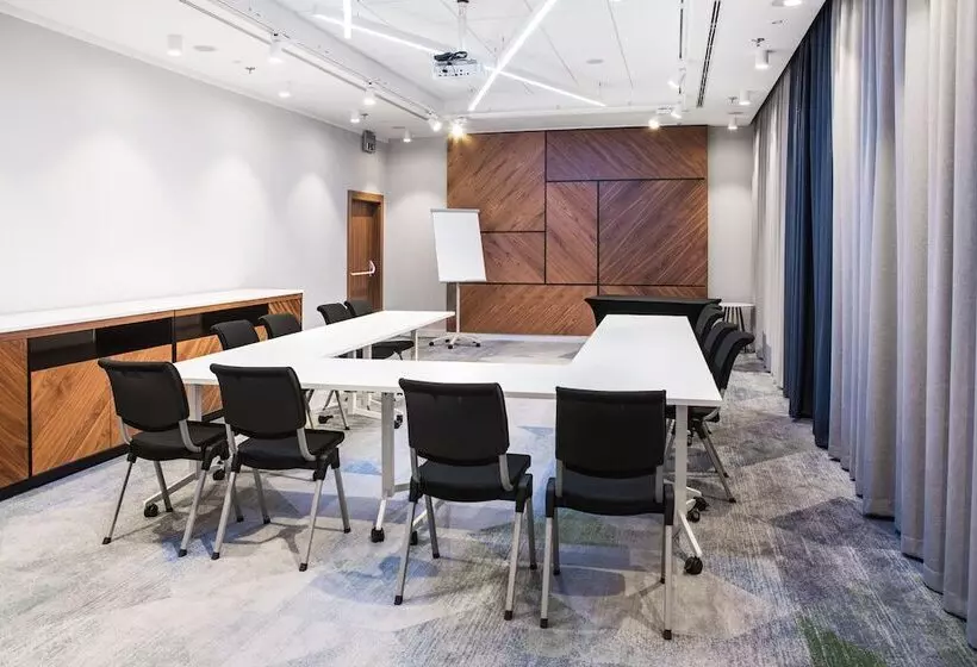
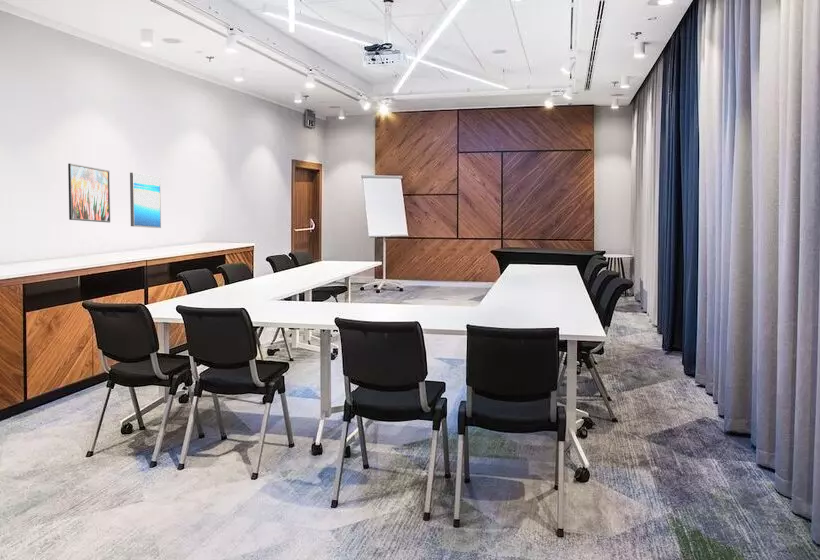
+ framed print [67,163,111,223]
+ wall art [129,172,162,229]
